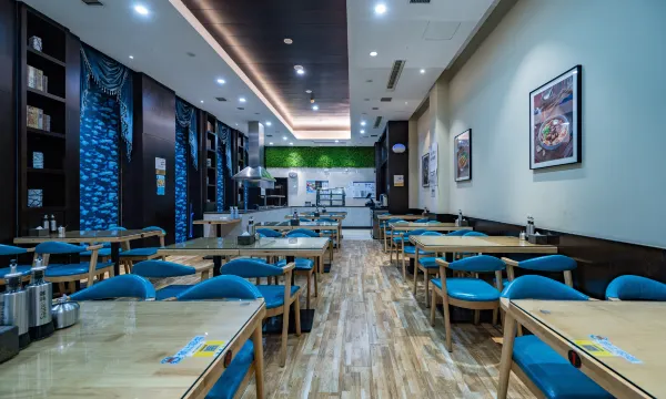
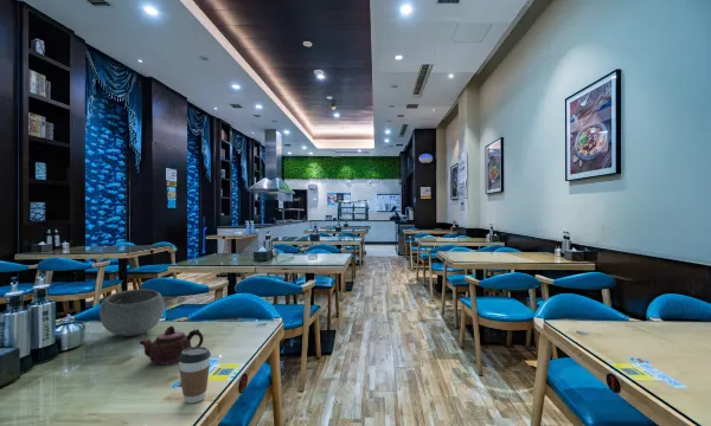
+ coffee cup [178,346,212,405]
+ teapot [139,325,205,366]
+ bowl [98,288,166,337]
